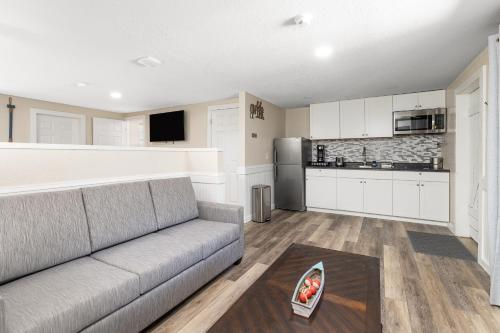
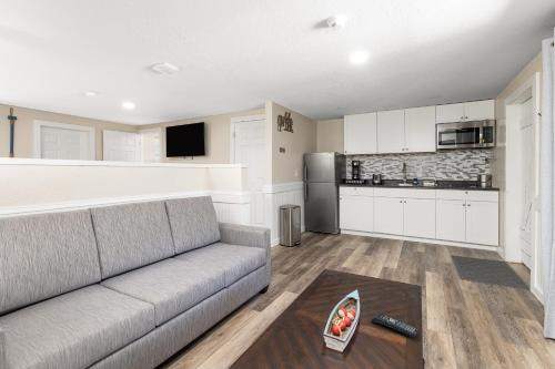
+ remote control [370,312,422,338]
